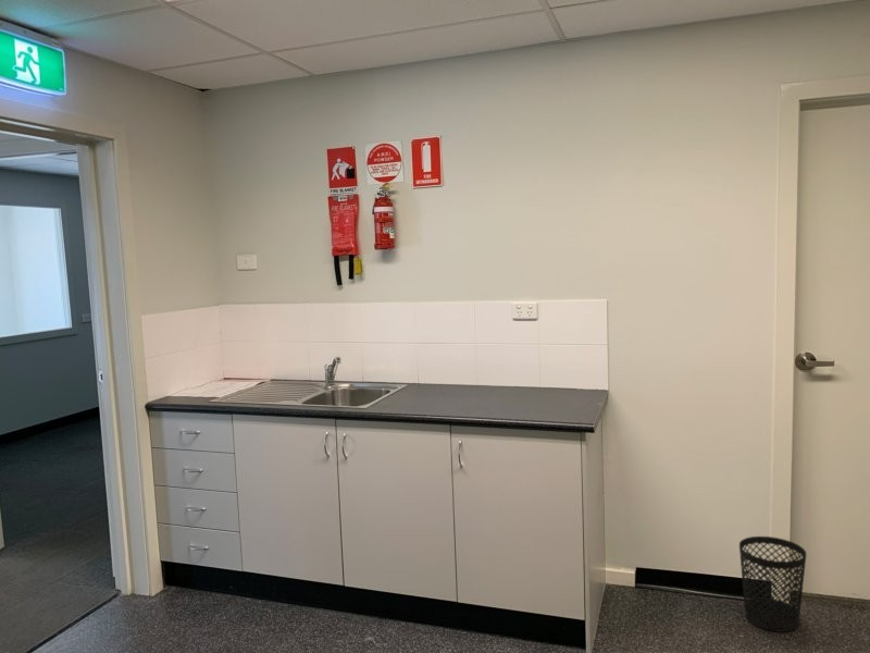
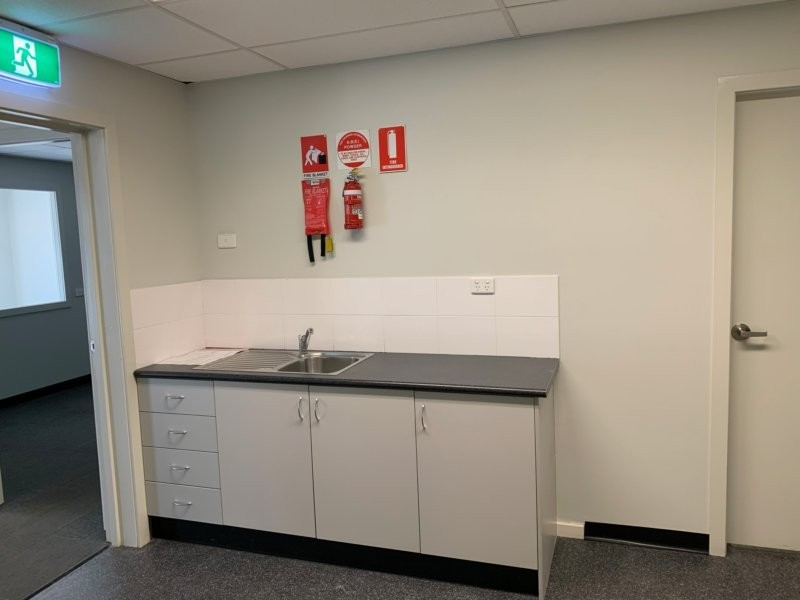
- wastebasket [738,535,807,633]
